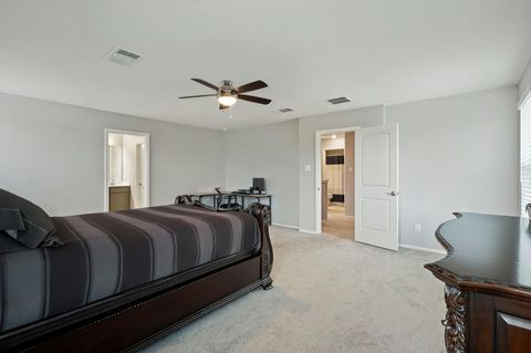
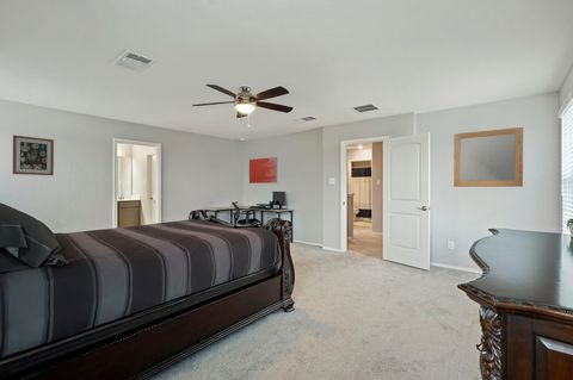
+ wall art [12,135,55,176]
+ wall art [248,156,278,185]
+ home mirror [452,126,524,188]
